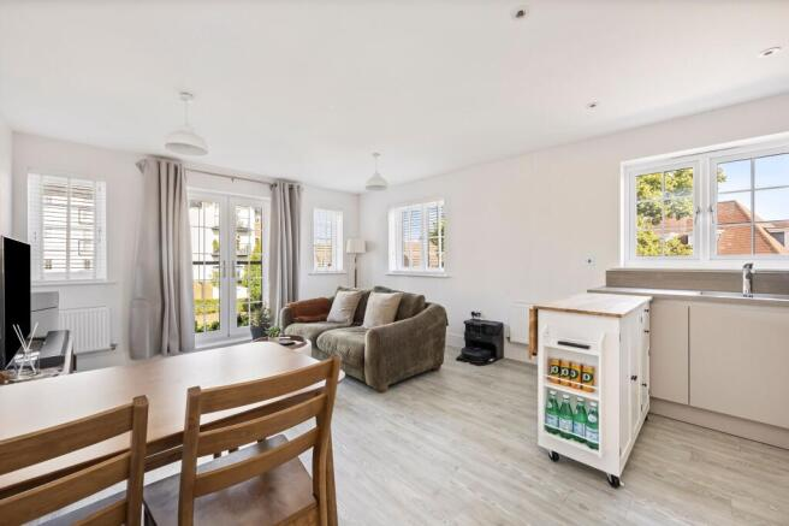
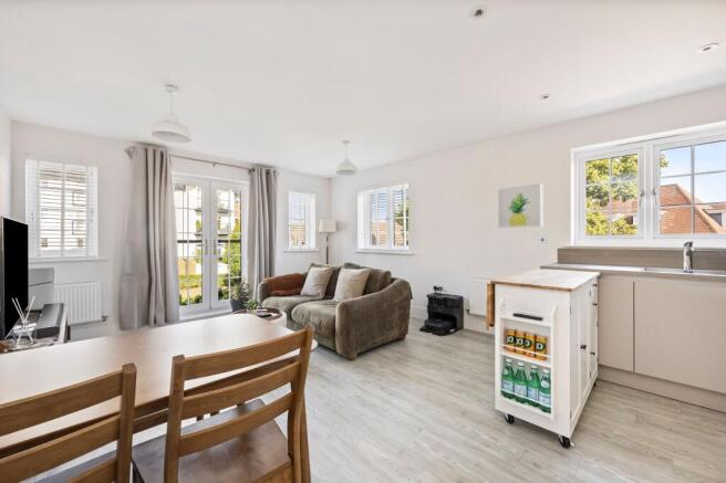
+ wall art [497,182,543,229]
